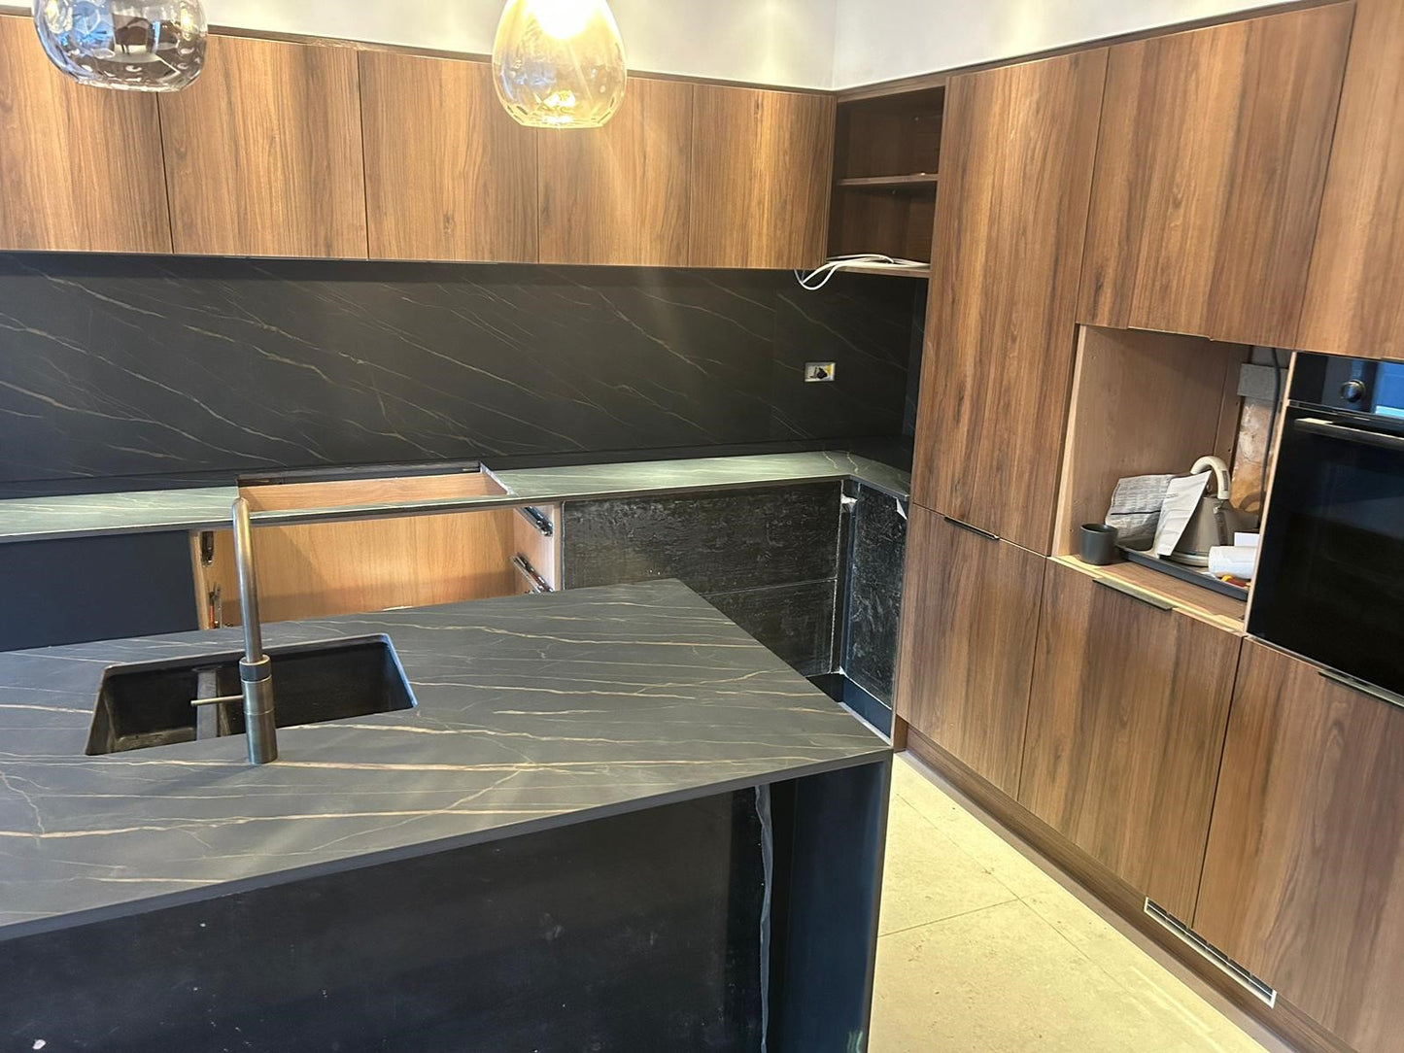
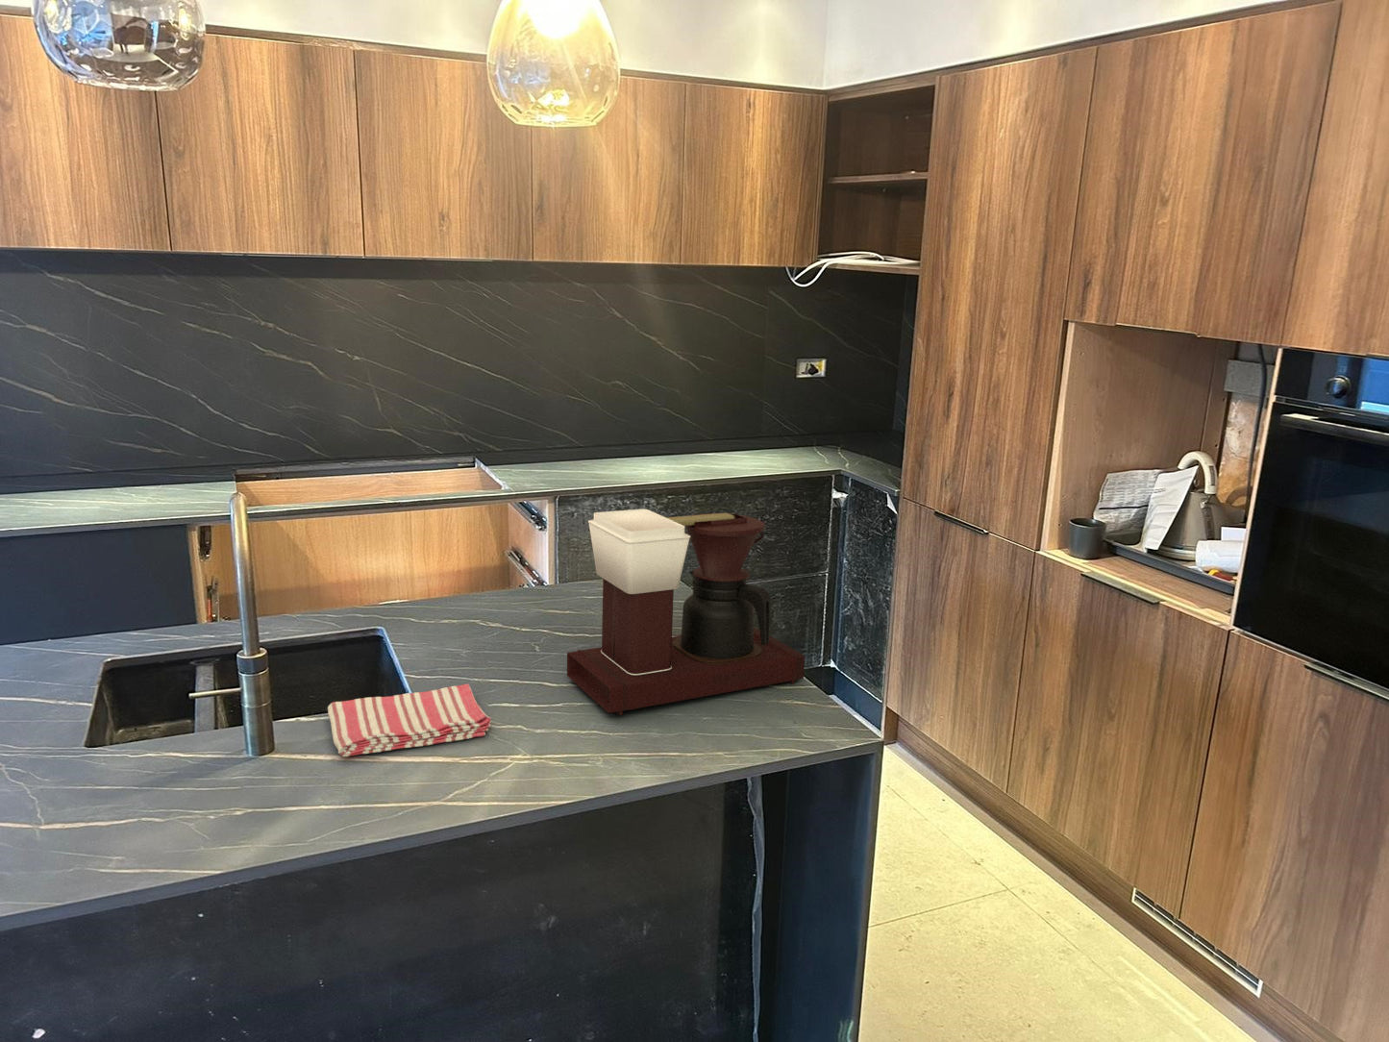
+ dish towel [327,683,493,757]
+ coffee maker [566,509,806,716]
